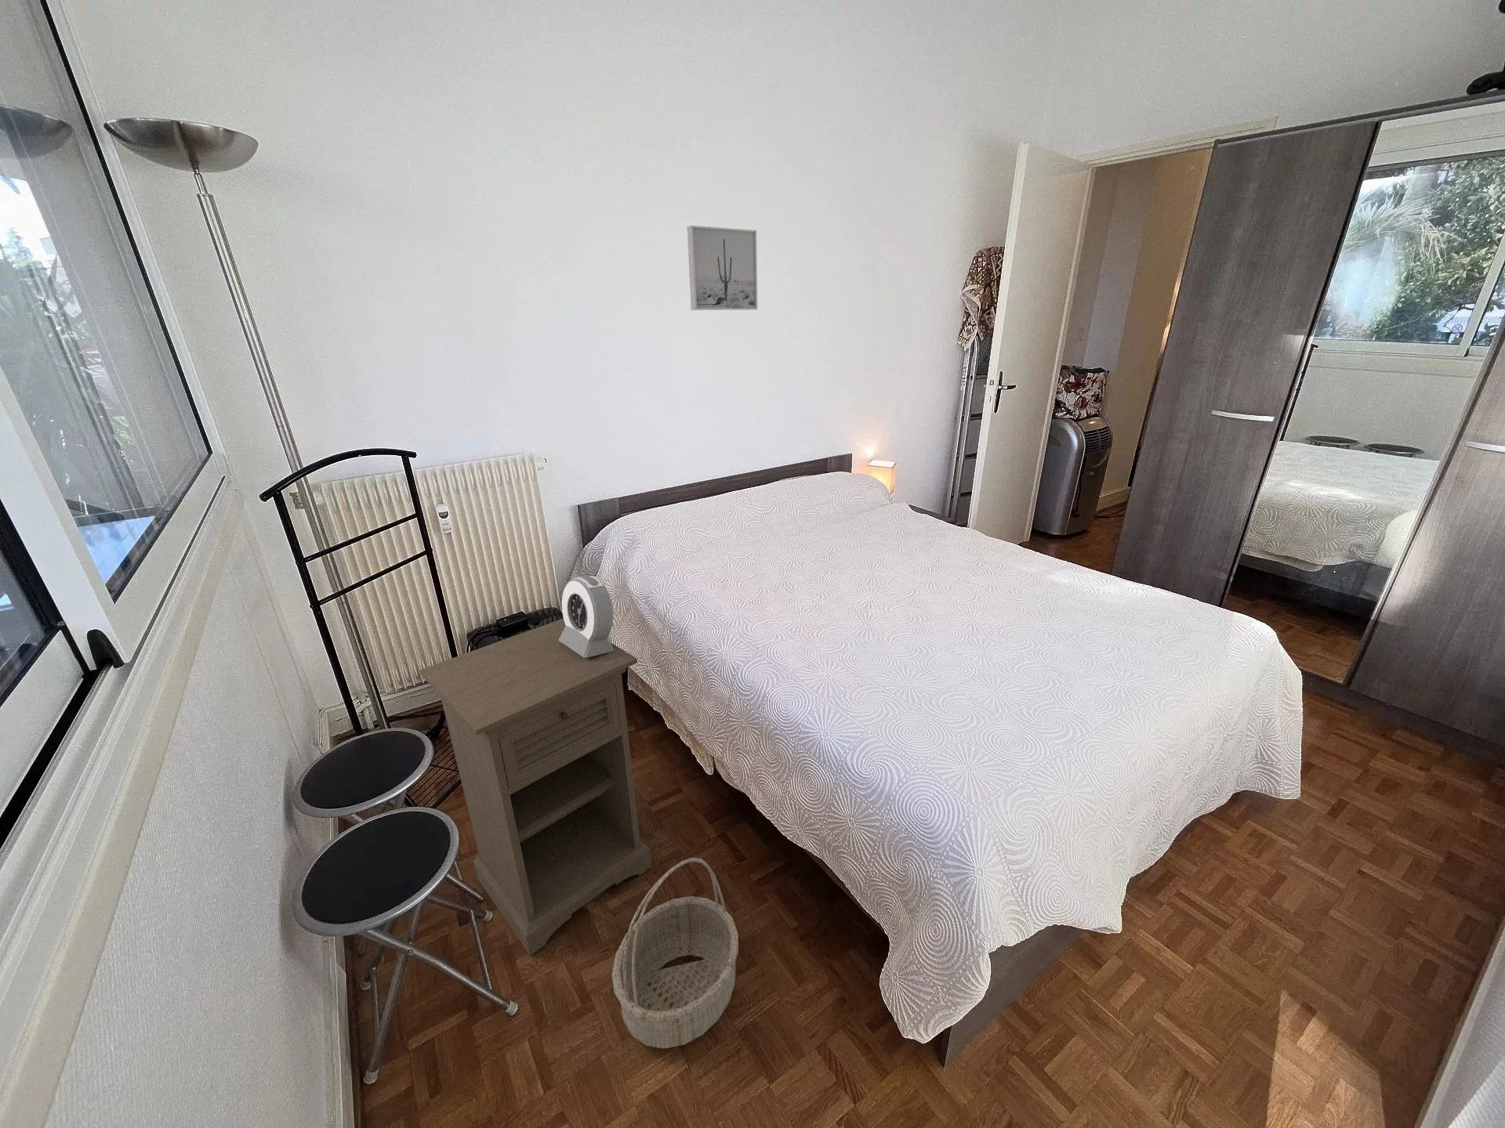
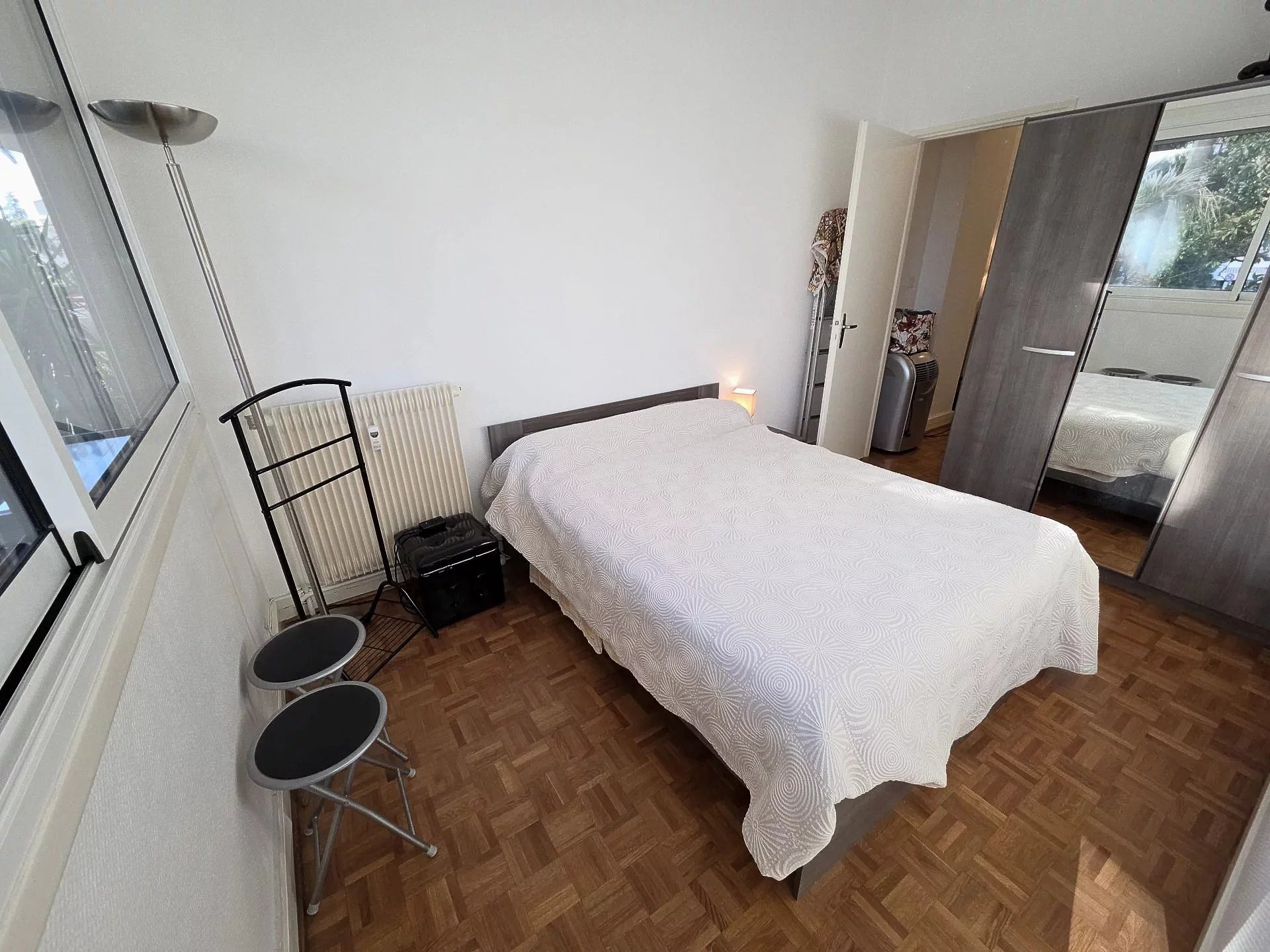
- alarm clock [558,575,615,658]
- wall art [686,225,758,310]
- basket [610,857,739,1050]
- nightstand [418,619,653,956]
